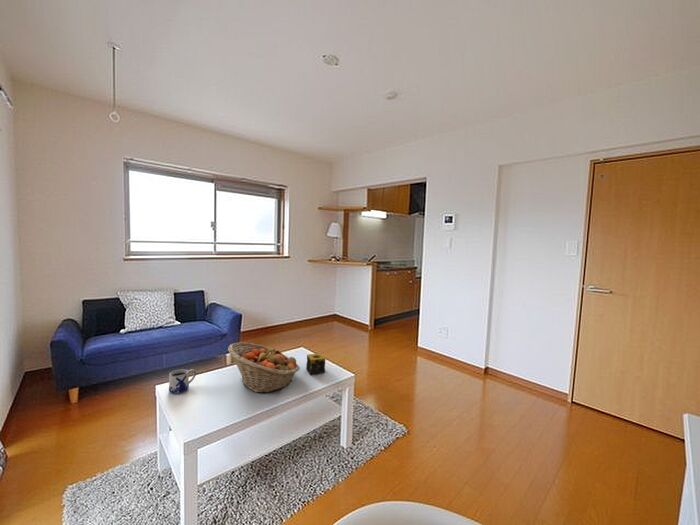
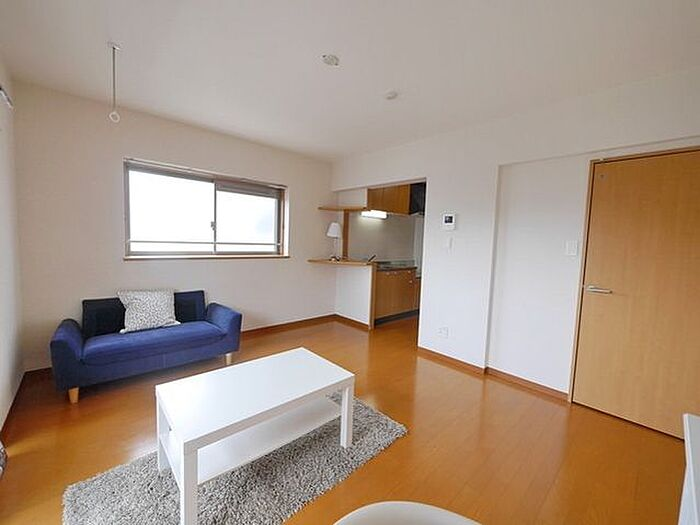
- candle [305,352,326,376]
- mug [168,368,197,395]
- fruit basket [227,341,301,394]
